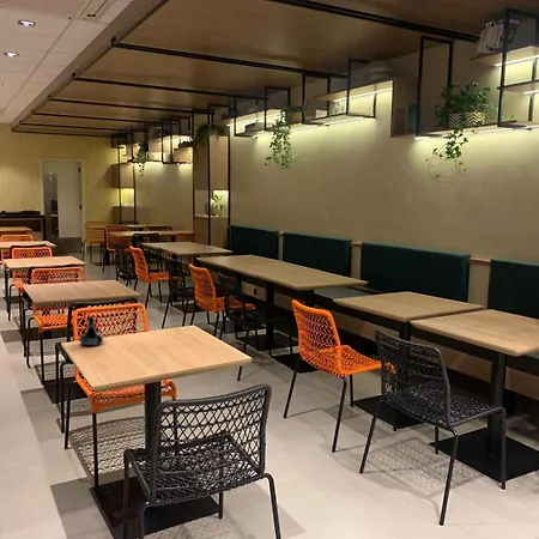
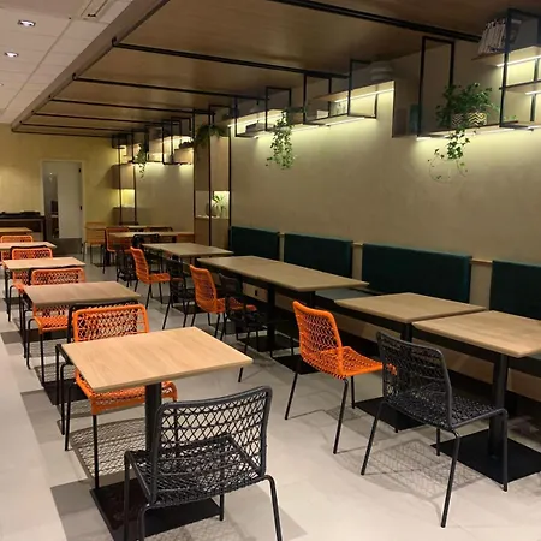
- tequila bottle [79,315,104,347]
